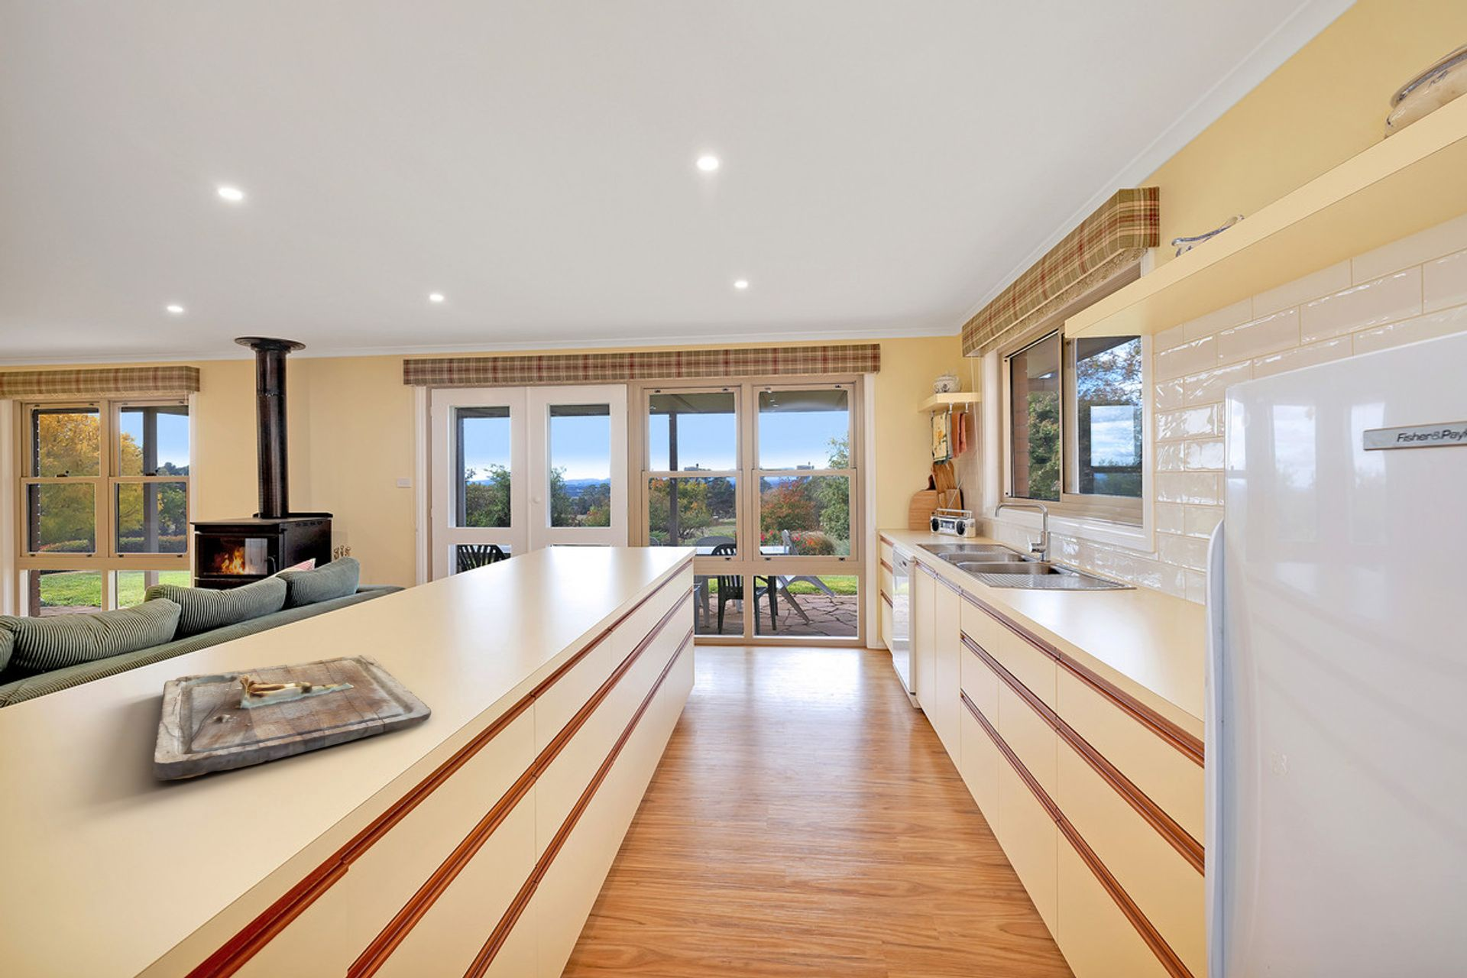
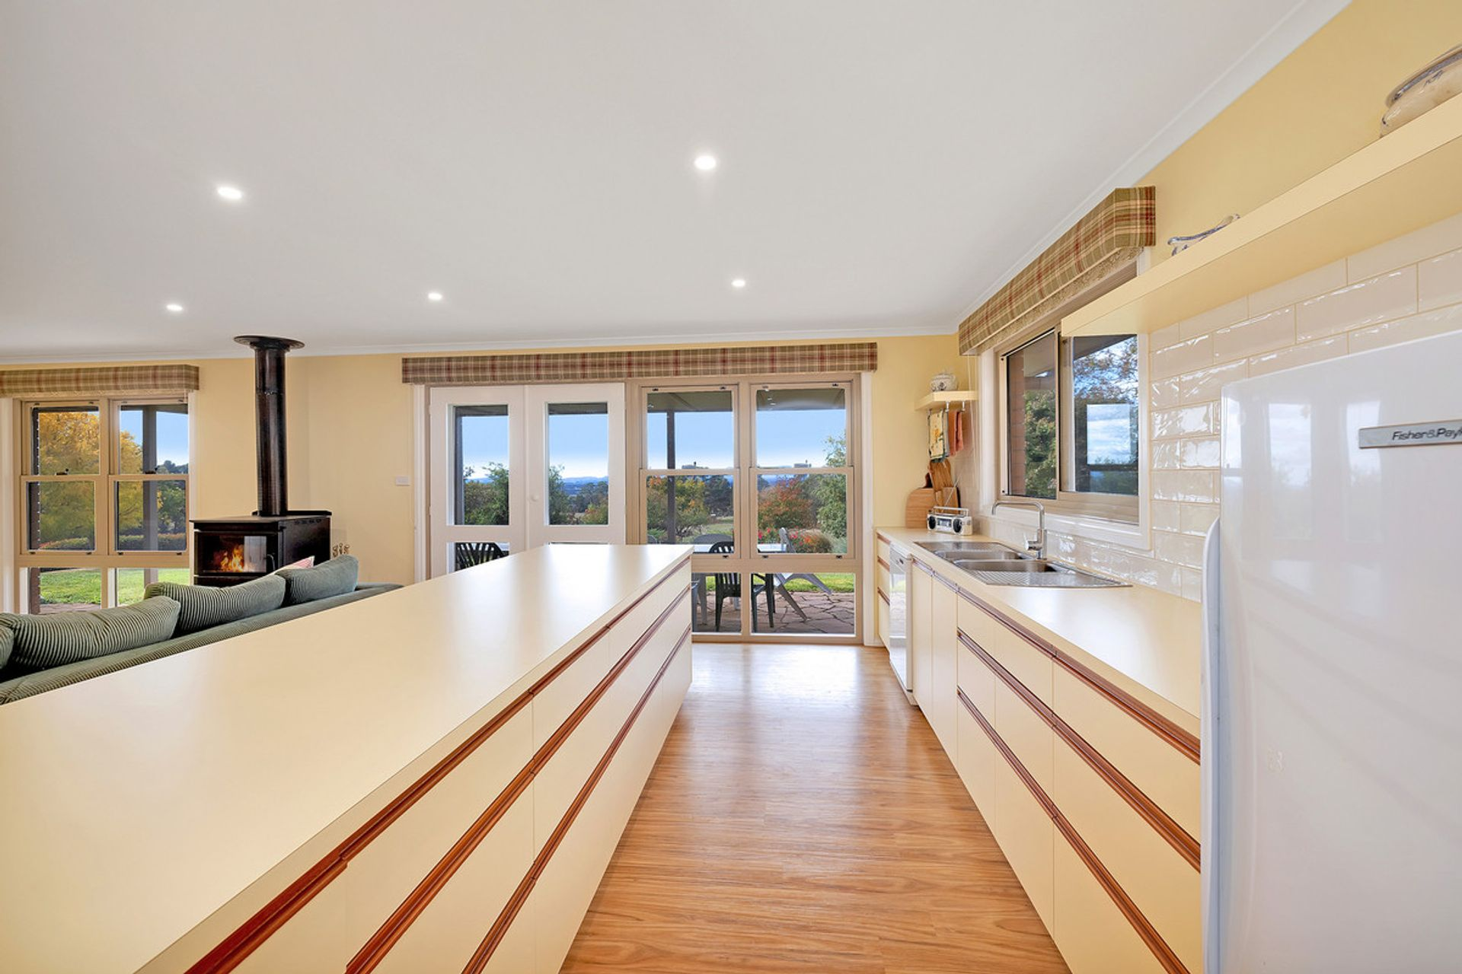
- cutting board [152,654,432,780]
